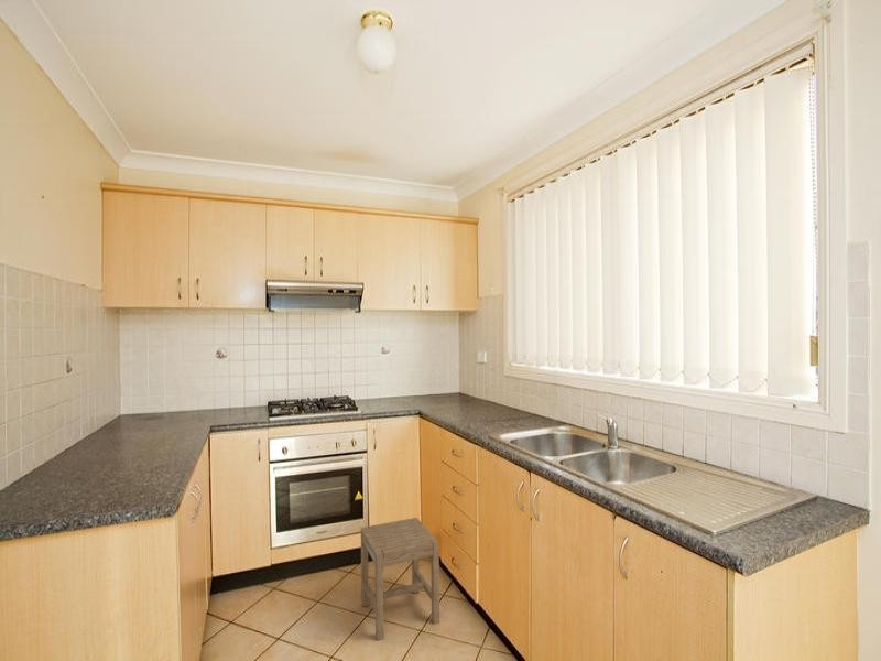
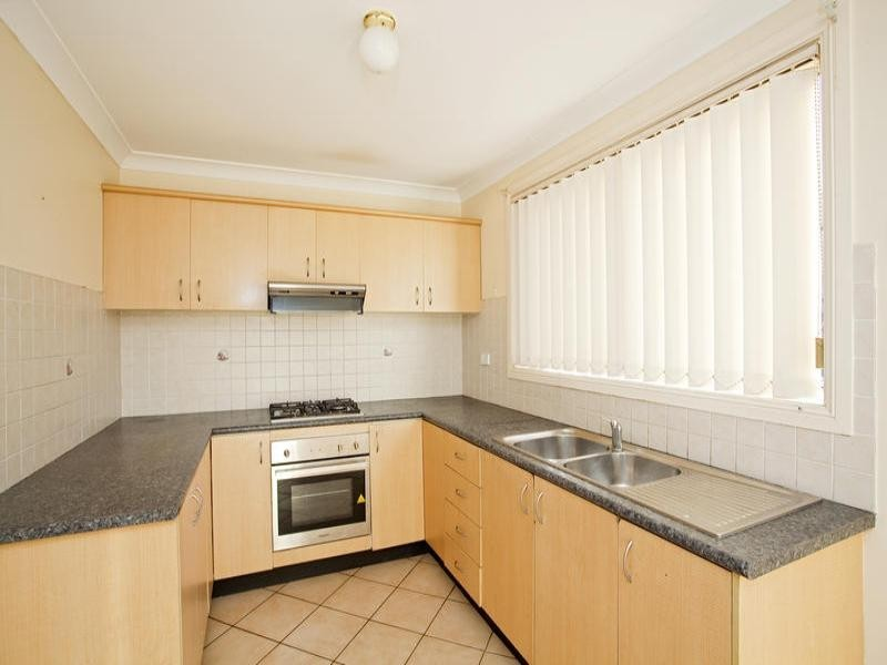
- stool [360,517,440,642]
